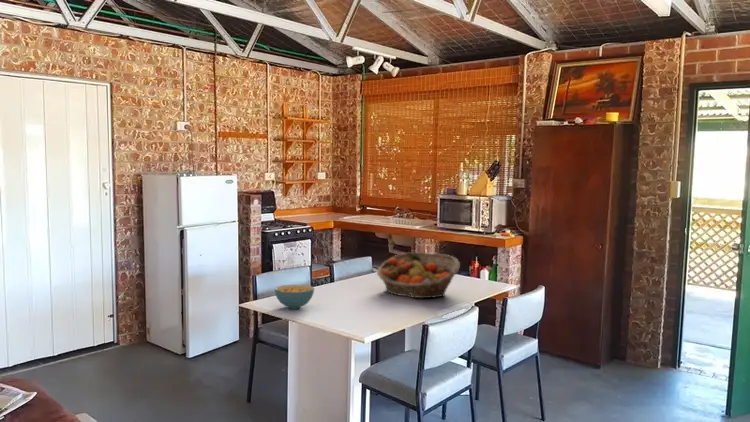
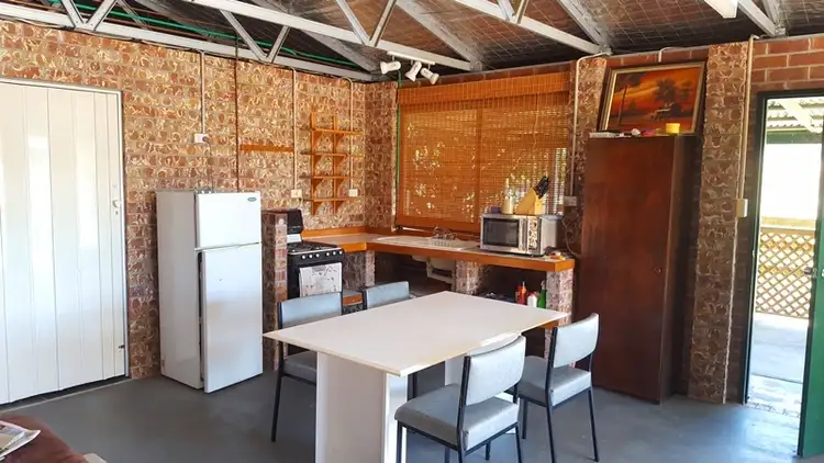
- fruit basket [376,251,461,299]
- cereal bowl [274,284,315,310]
